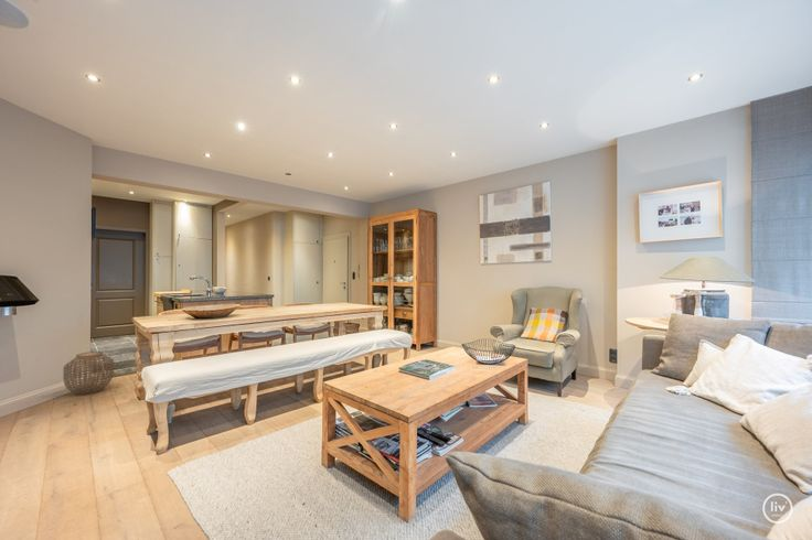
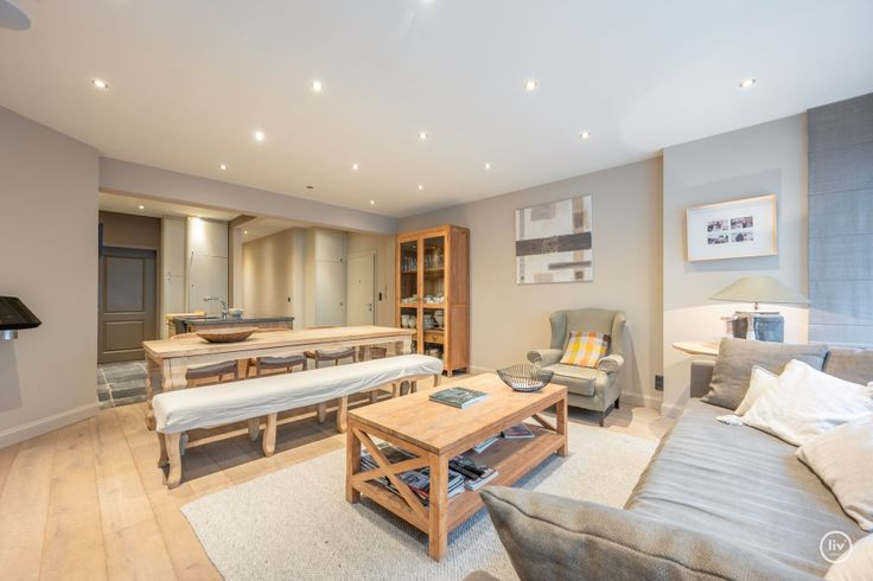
- woven basket [62,350,115,397]
